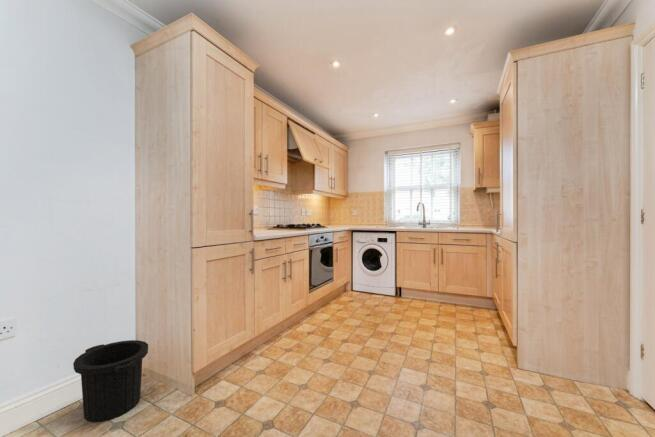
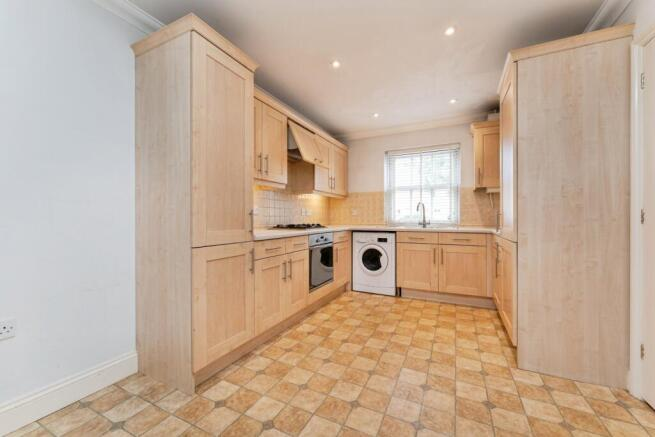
- trash can [72,339,149,423]
